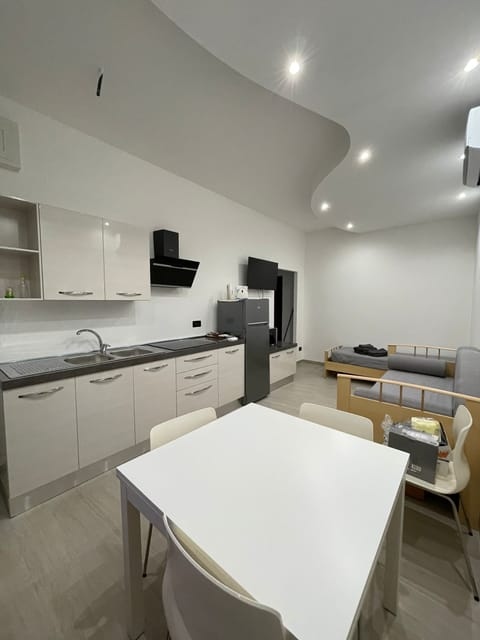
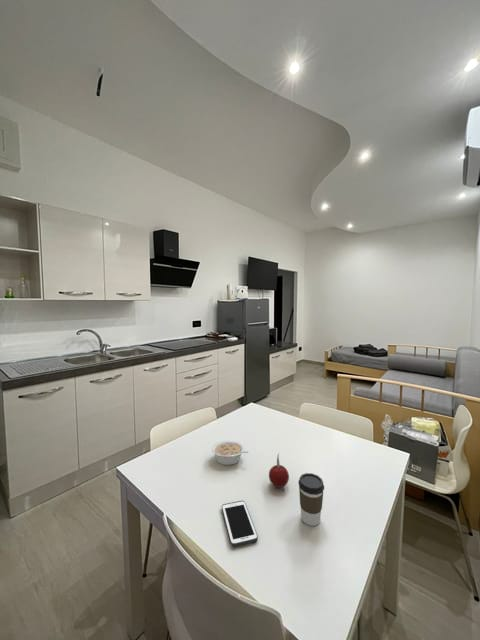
+ fruit [268,453,290,489]
+ coffee cup [297,472,325,527]
+ cell phone [221,500,259,548]
+ legume [211,440,248,466]
